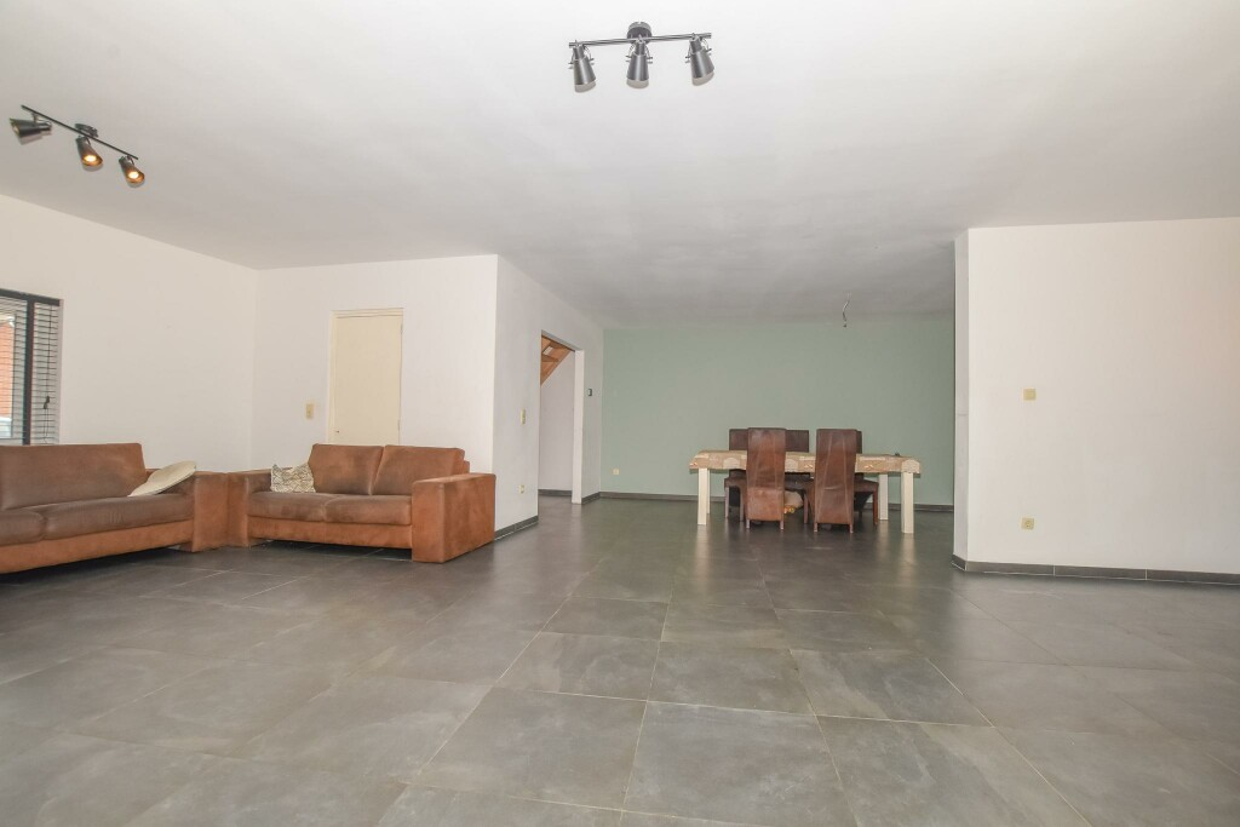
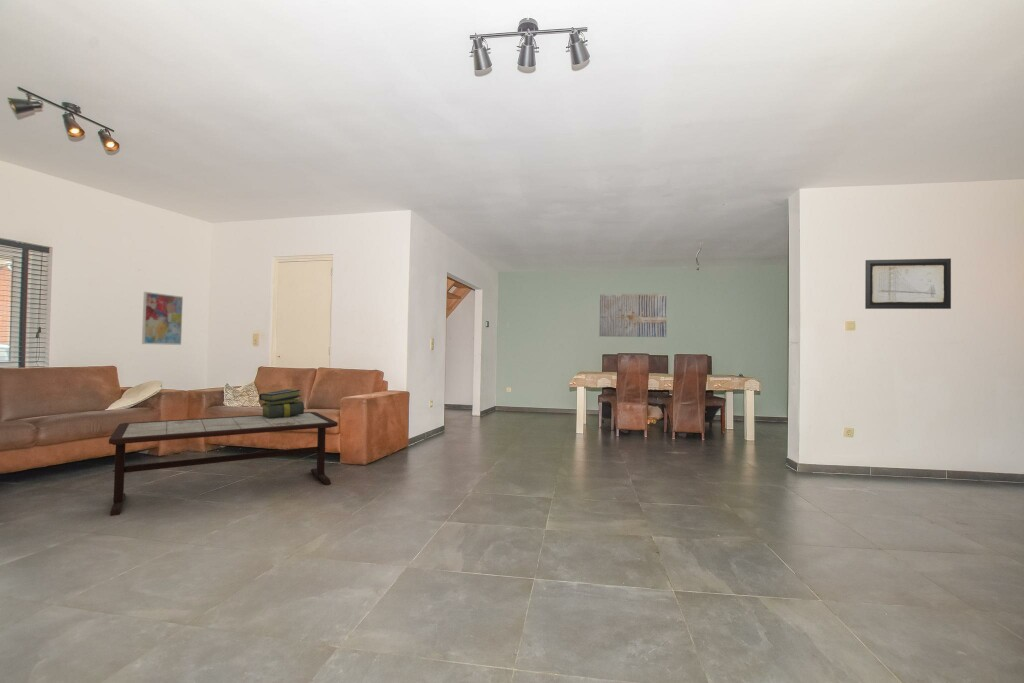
+ wall art [141,291,184,346]
+ stack of books [258,388,305,419]
+ coffee table [108,411,339,517]
+ wall art [598,293,668,338]
+ wall art [864,257,952,310]
